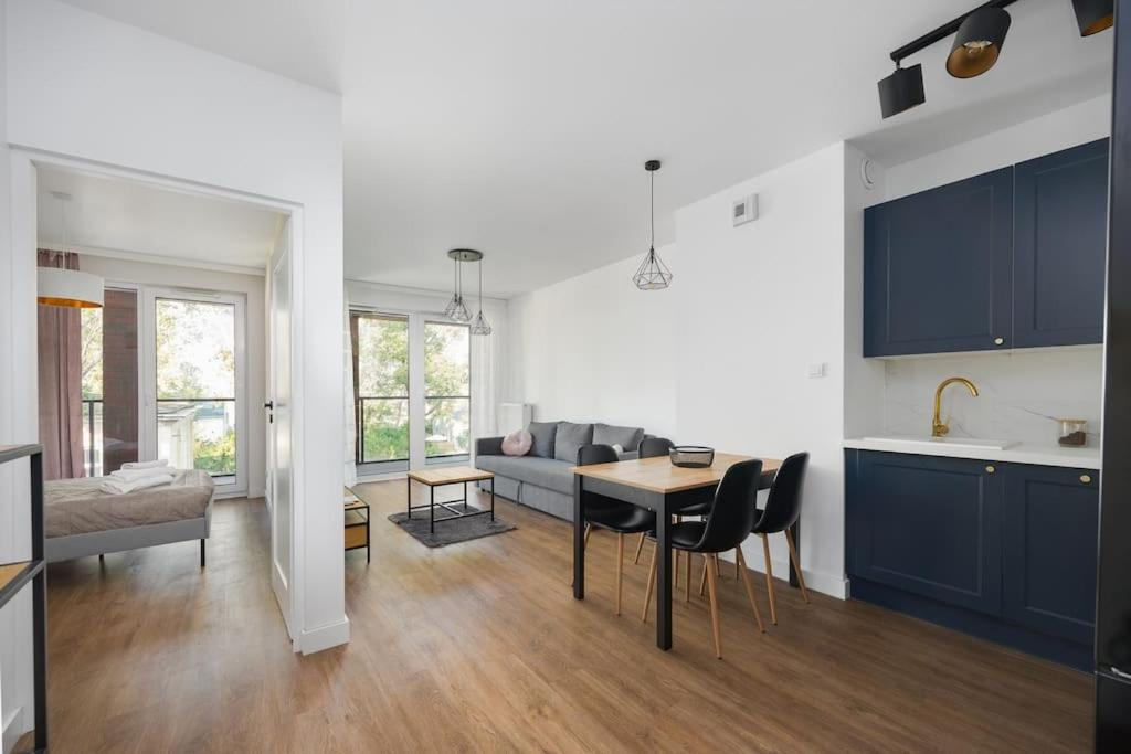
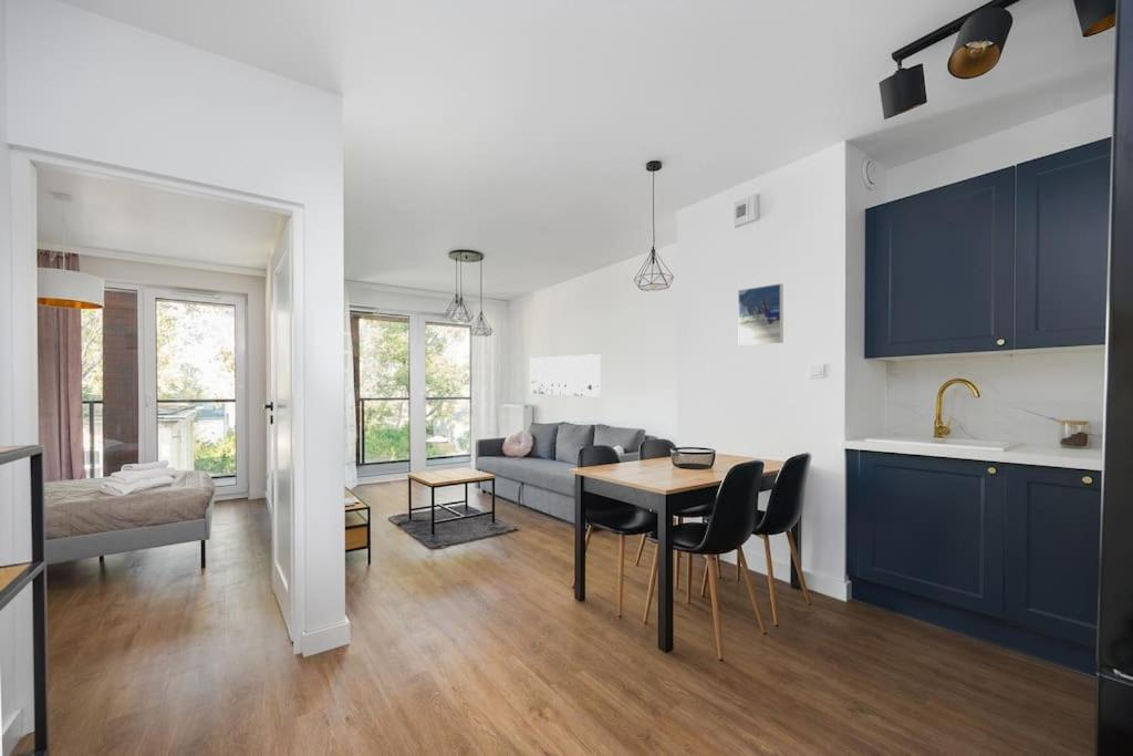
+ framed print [737,282,784,346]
+ wall art [529,353,602,397]
